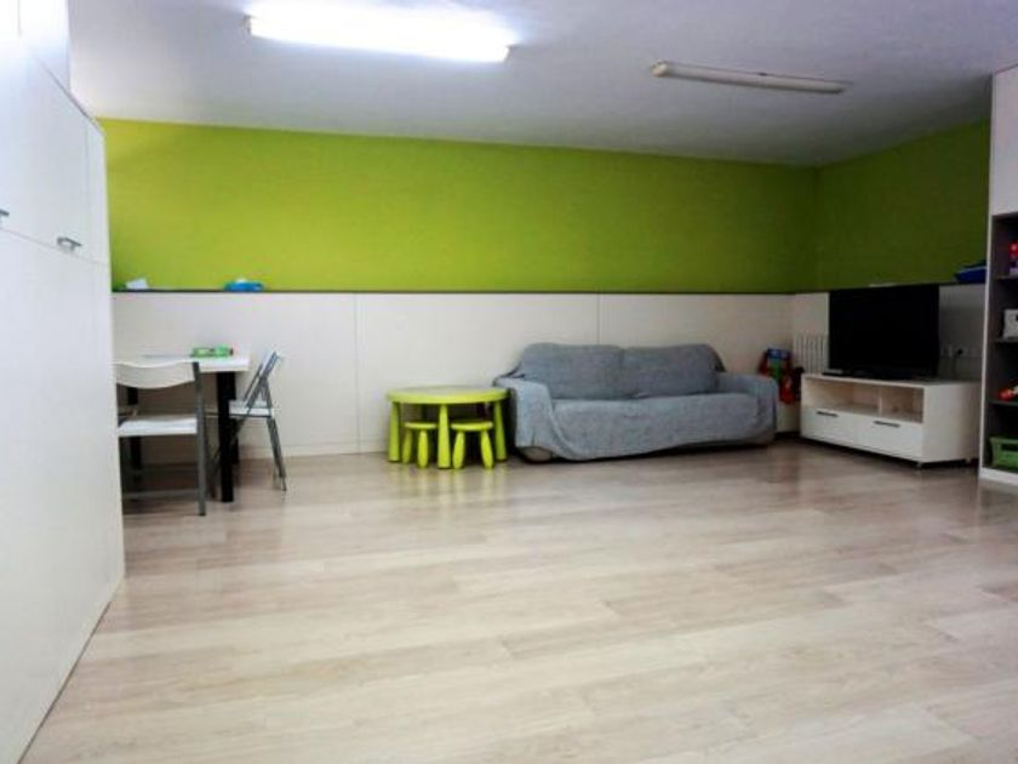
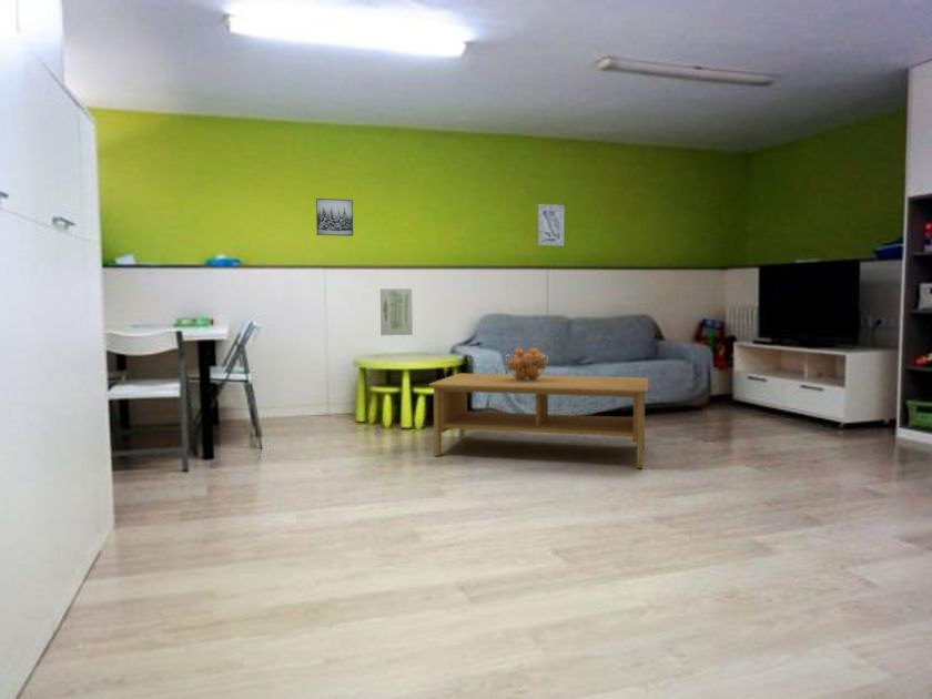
+ wall art [315,197,354,237]
+ fruit basket [504,346,549,382]
+ wall art [537,203,565,247]
+ coffee table [428,372,650,469]
+ wall art [379,287,414,336]
